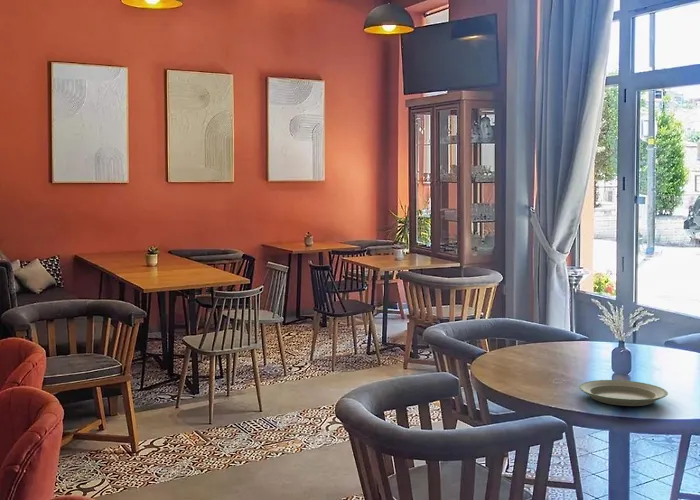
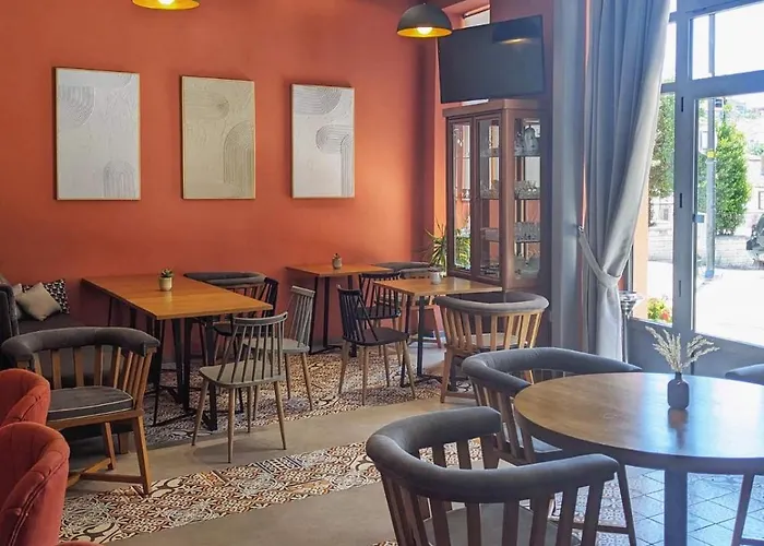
- plate [578,379,669,407]
